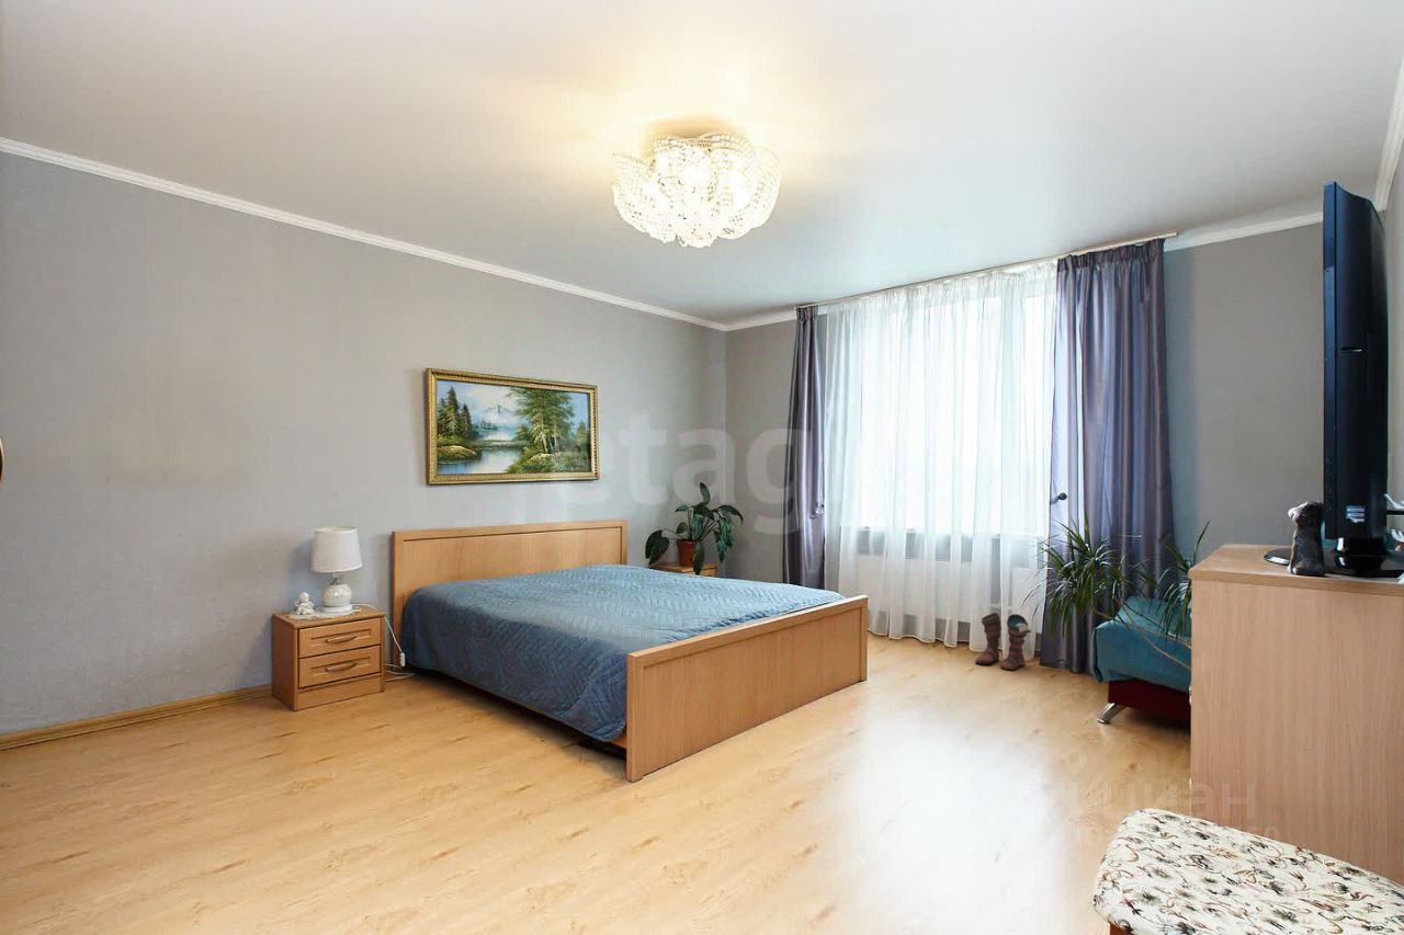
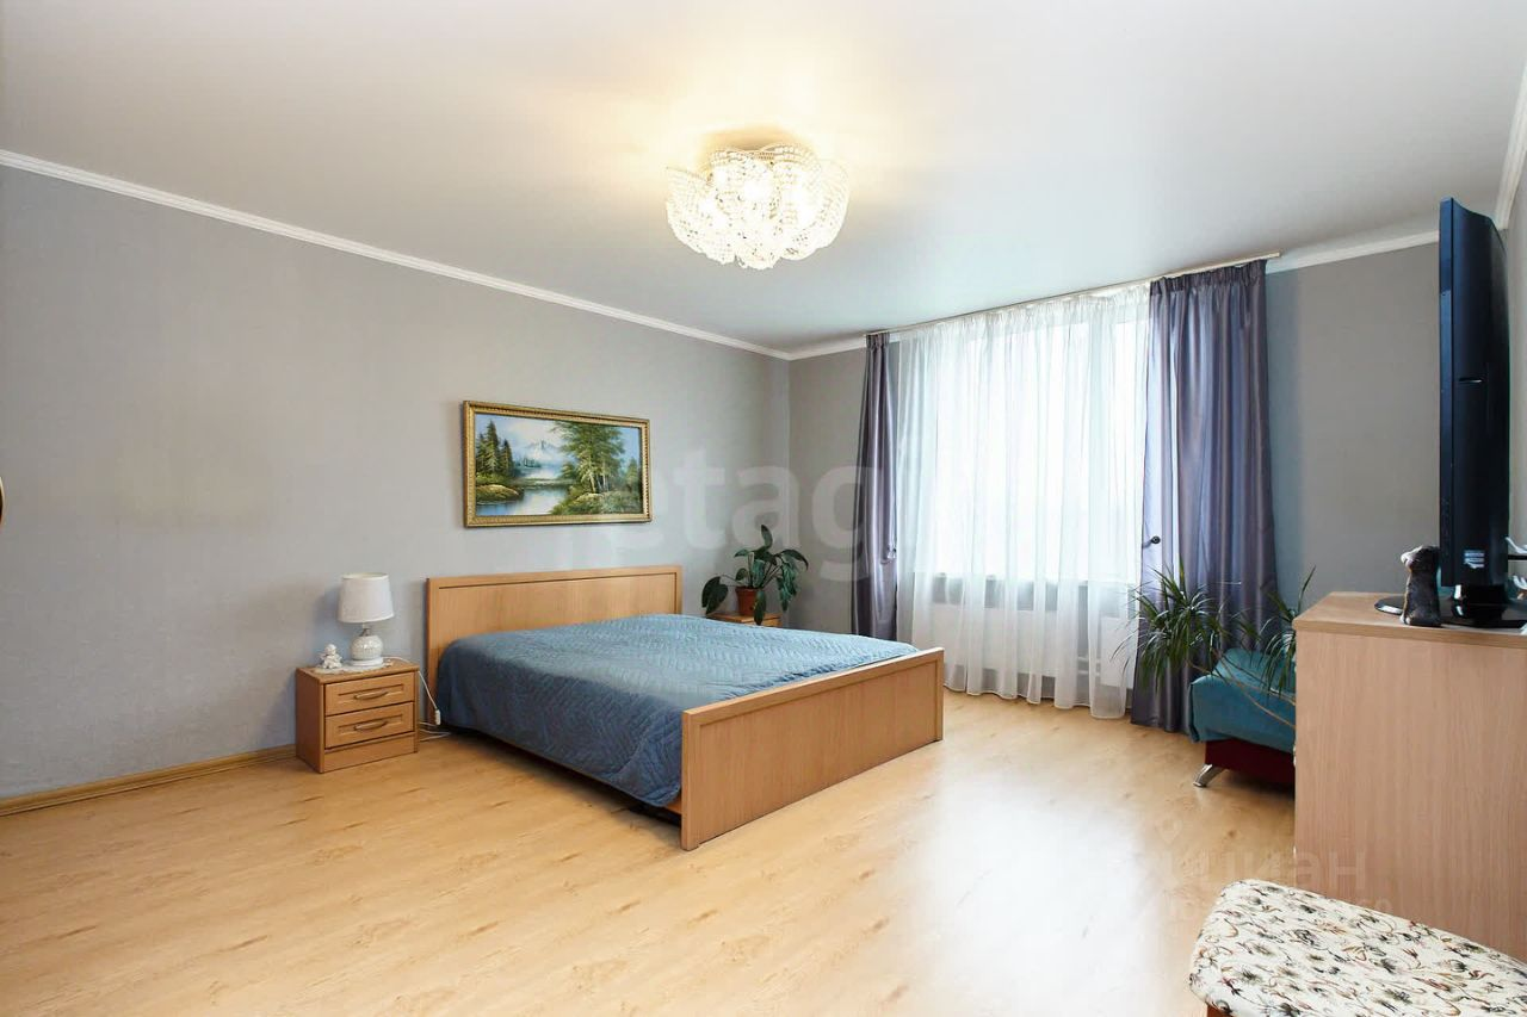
- boots [974,612,1032,671]
